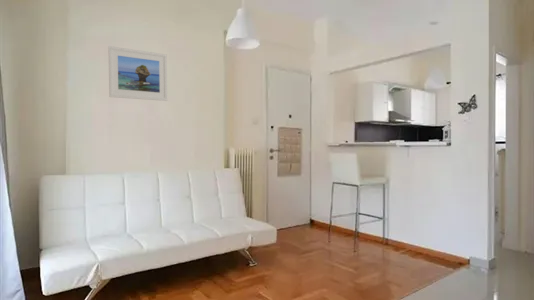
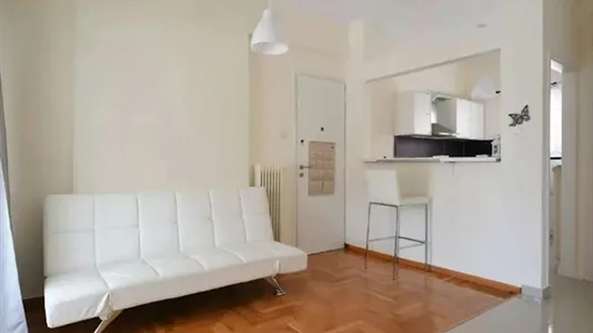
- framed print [107,45,168,102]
